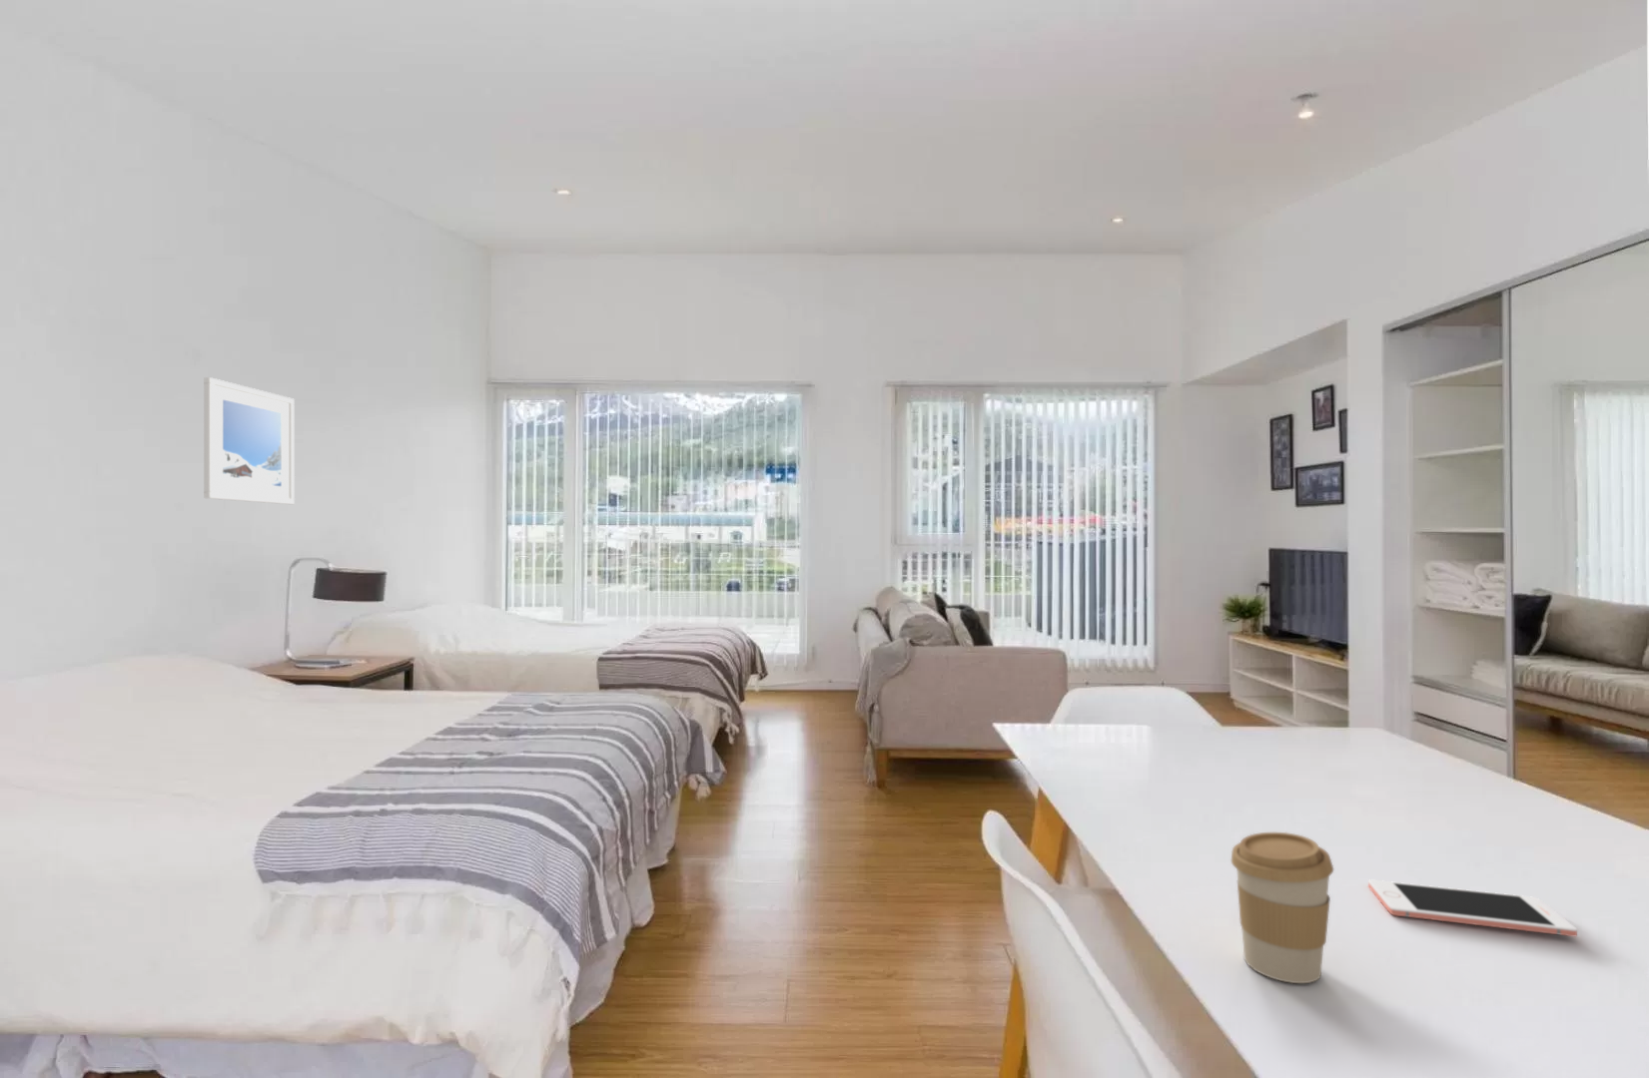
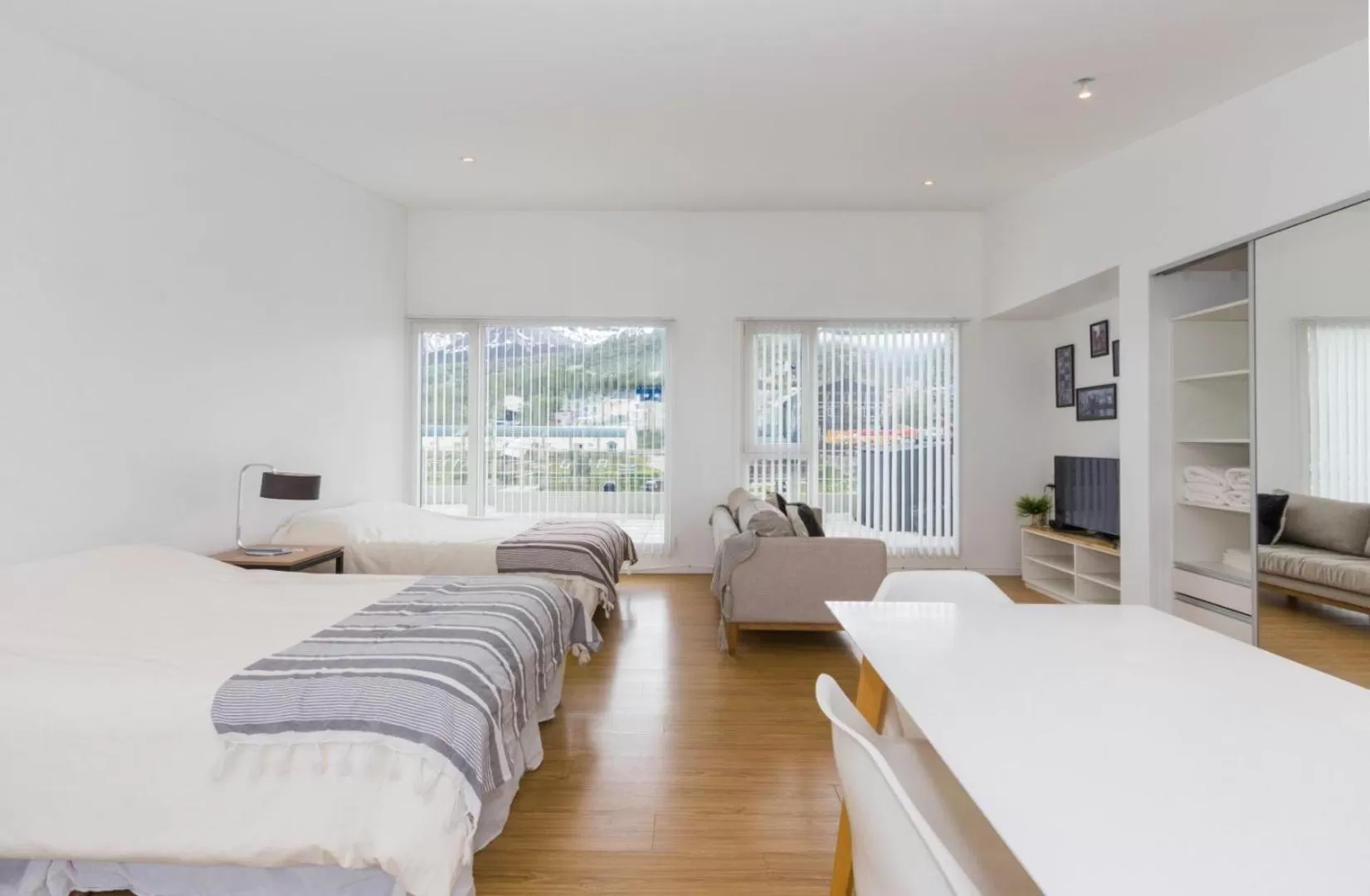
- coffee cup [1230,831,1335,984]
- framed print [202,377,296,505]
- cell phone [1367,878,1578,937]
